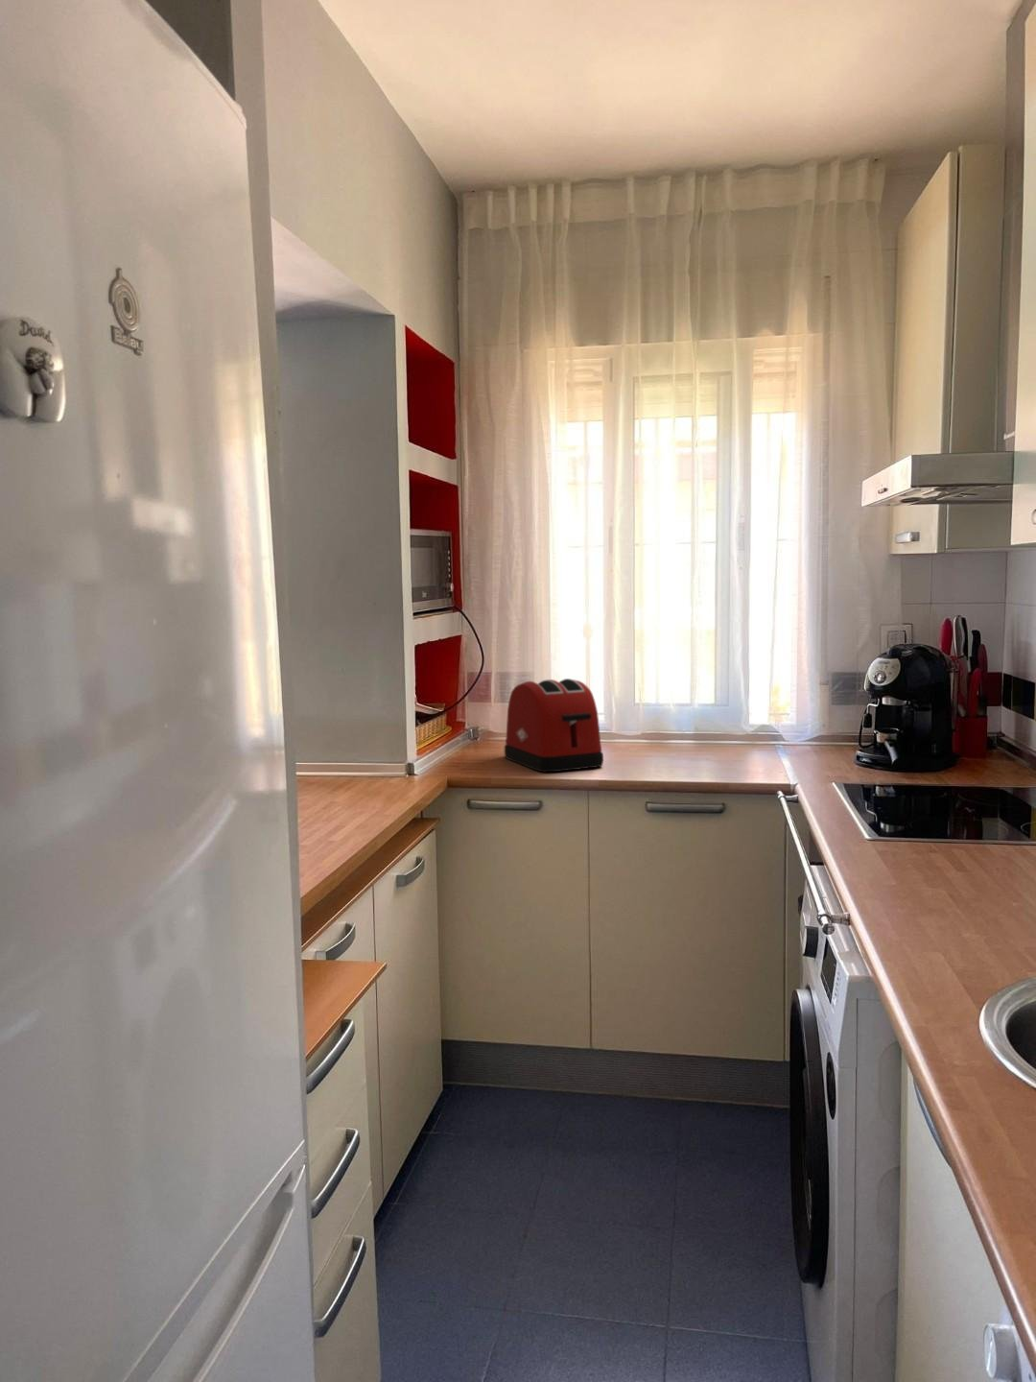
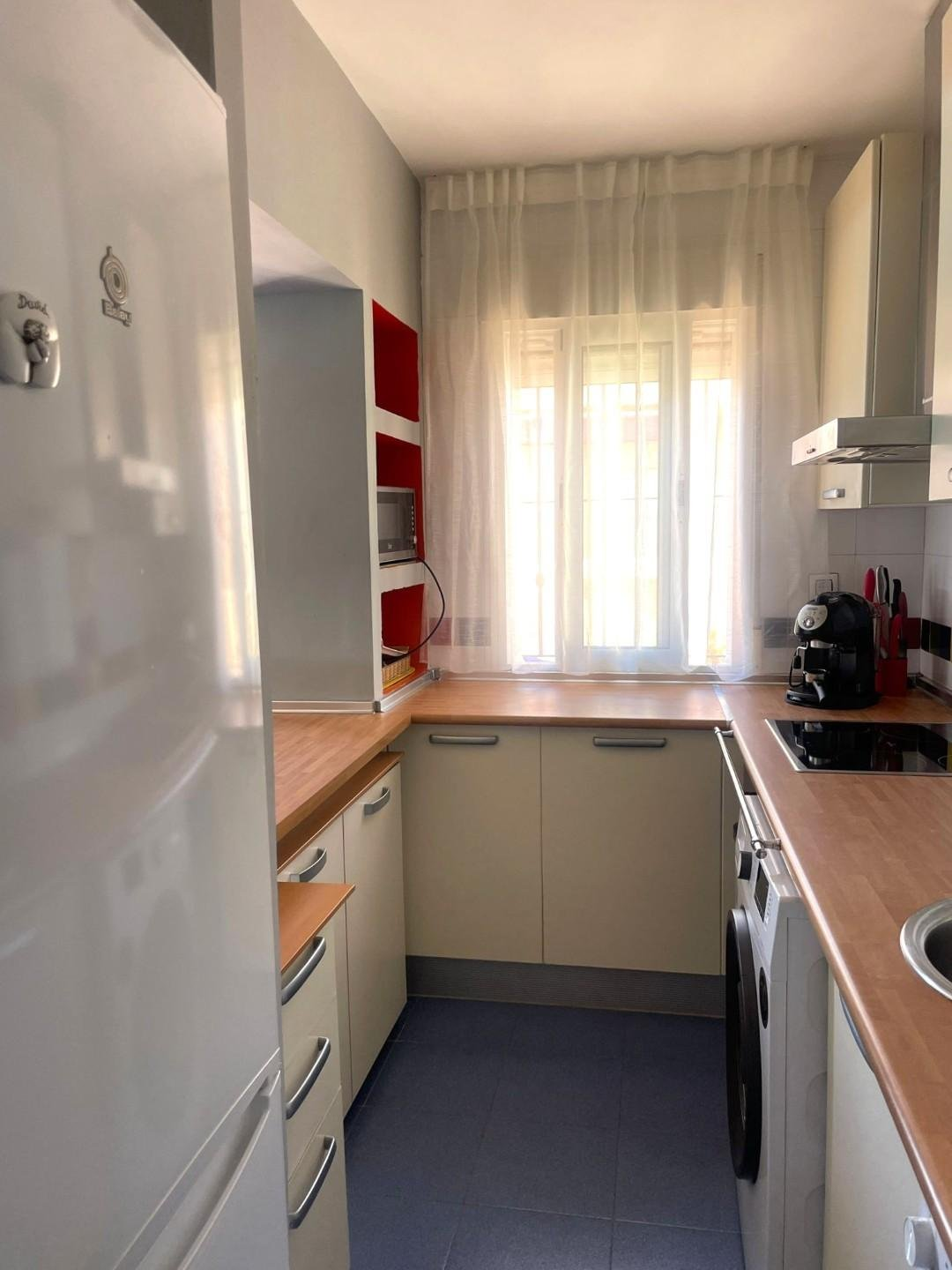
- toaster [504,678,604,774]
